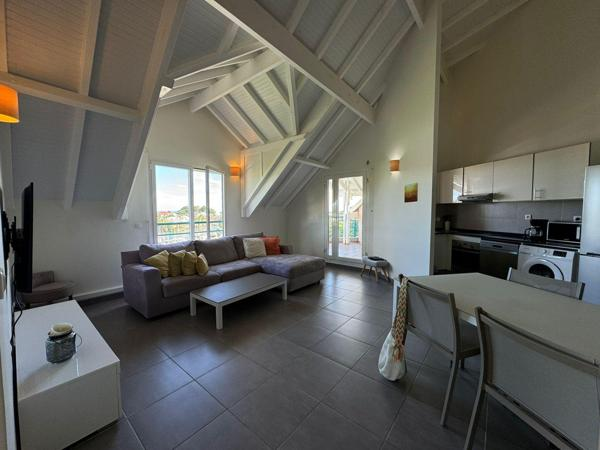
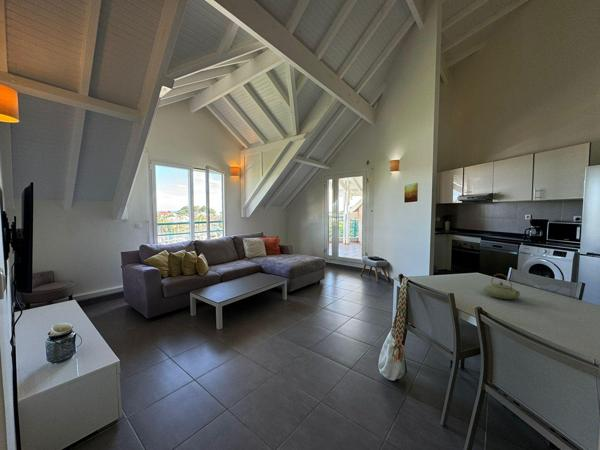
+ teapot [482,273,521,300]
